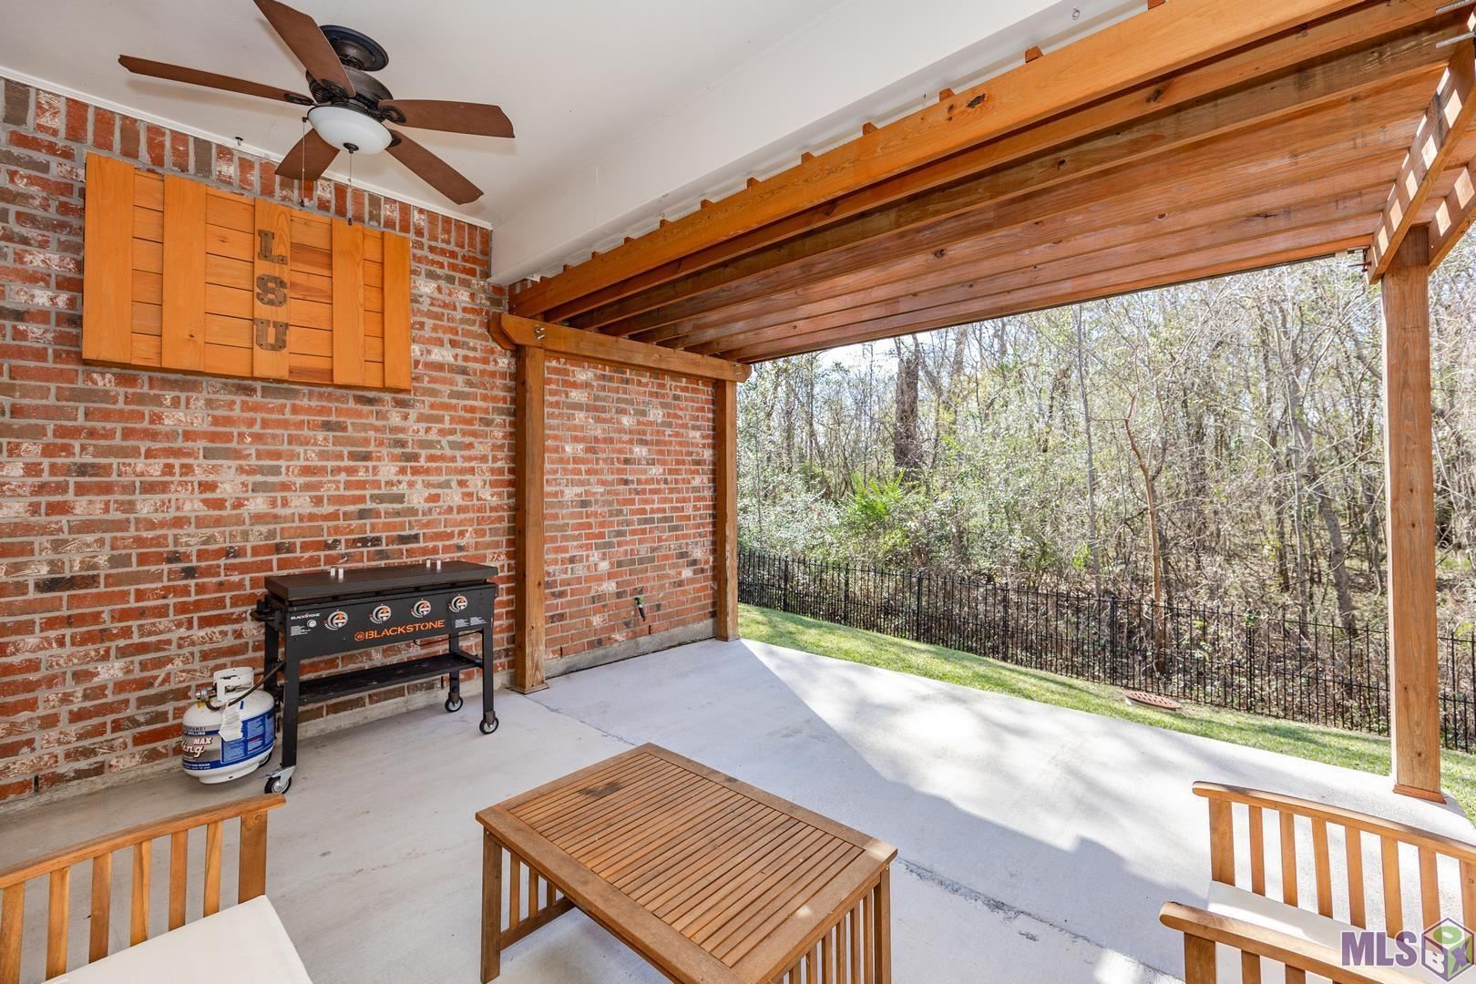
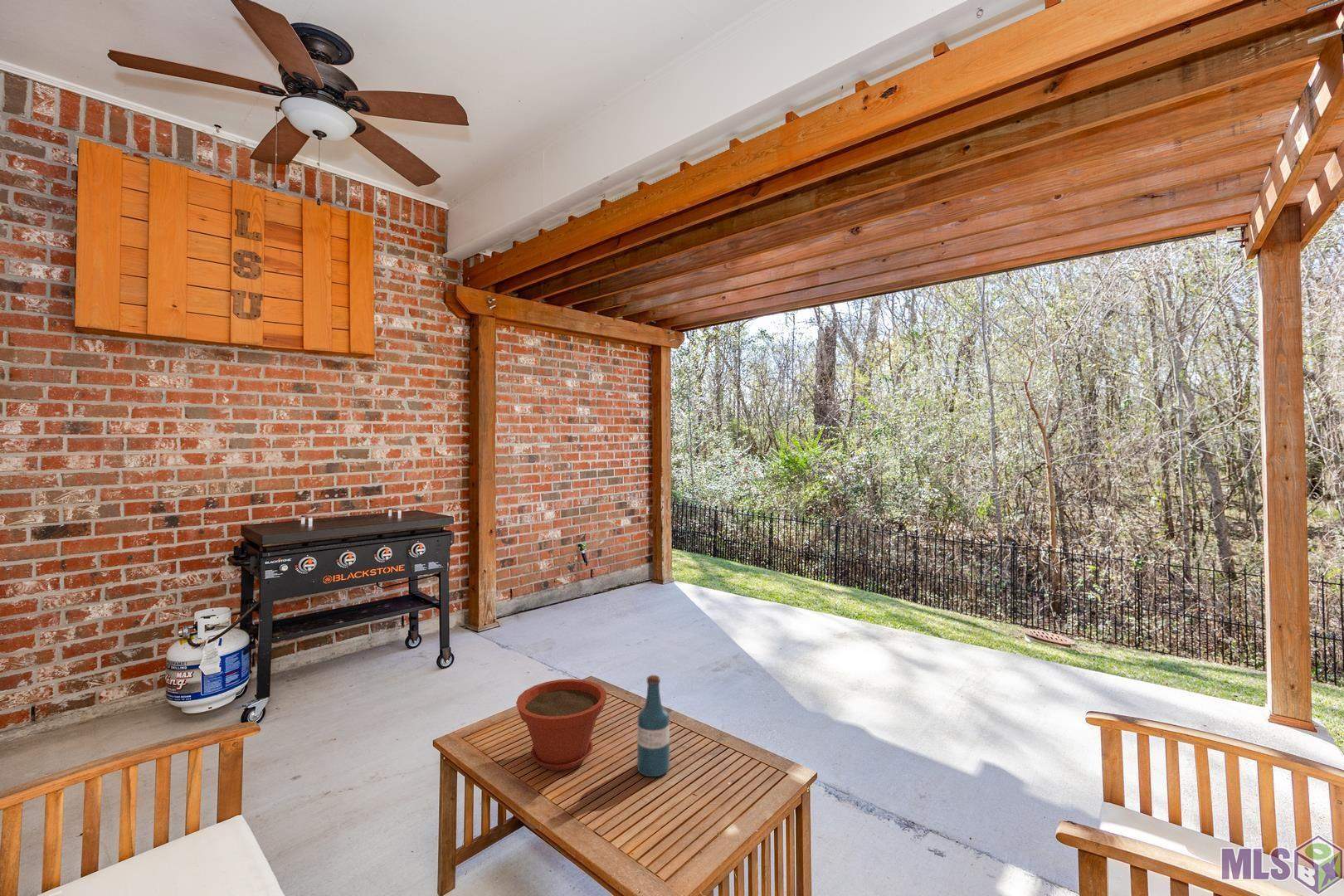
+ plant pot [515,678,607,772]
+ beer bottle [636,674,670,777]
